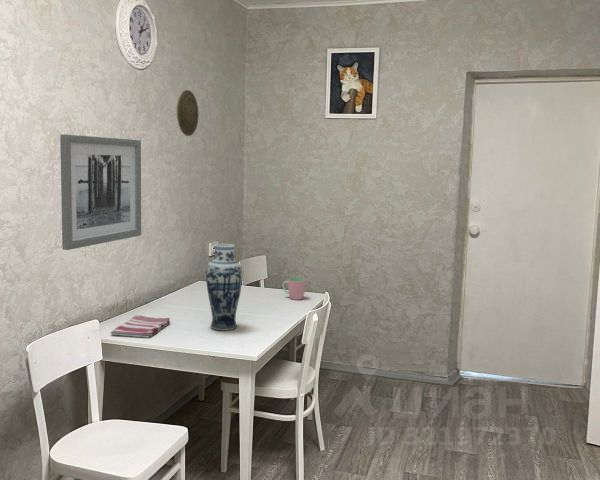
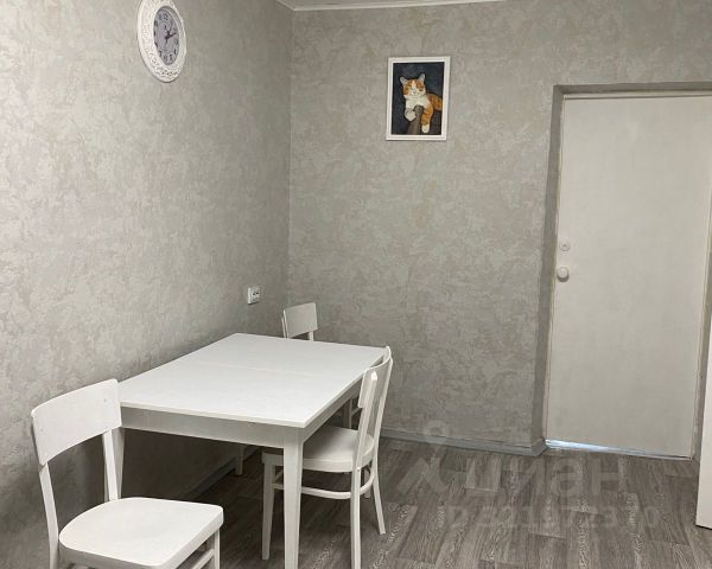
- dish towel [110,315,171,339]
- cup [281,277,307,301]
- decorative plate [176,89,200,137]
- wall art [59,133,142,251]
- vase [205,243,243,332]
